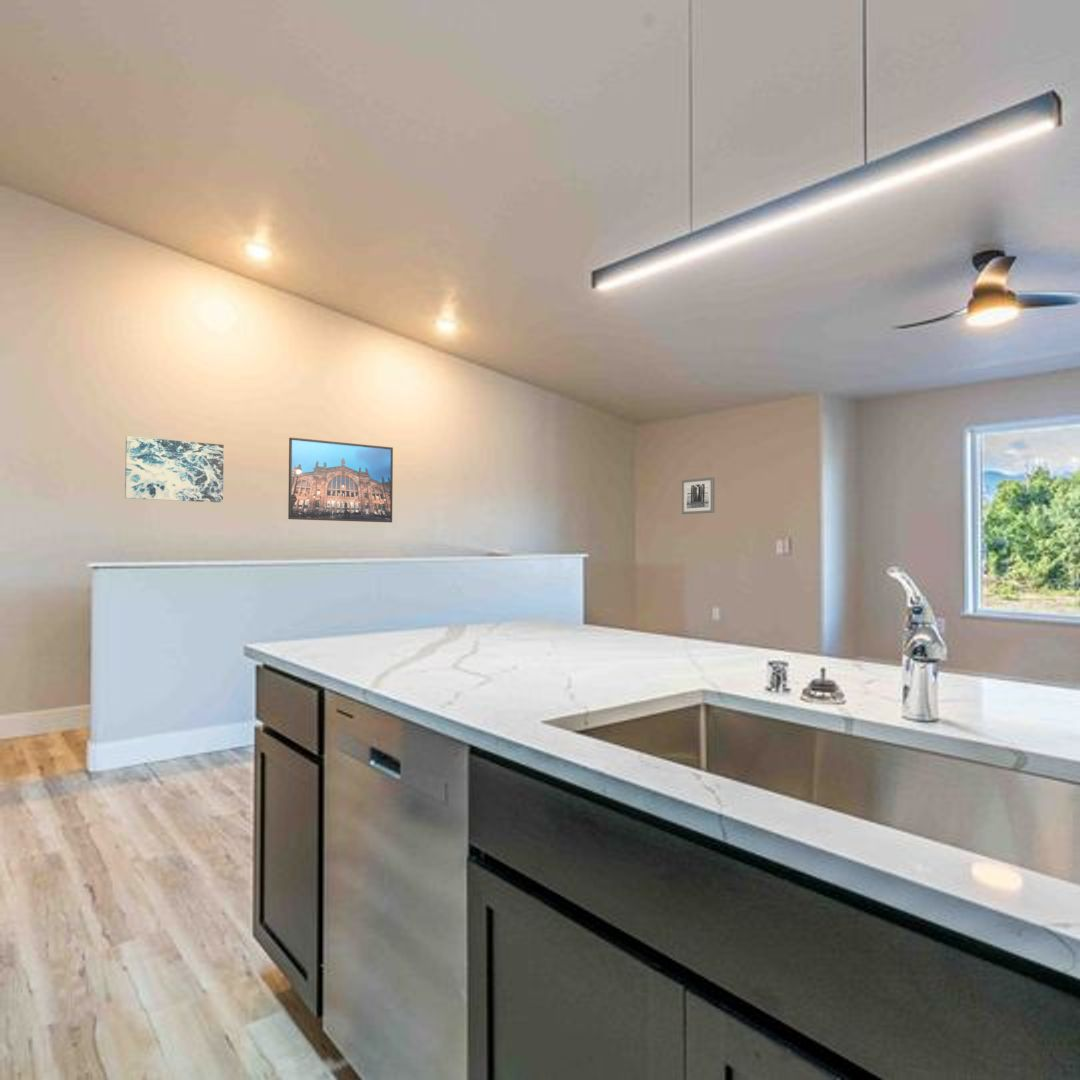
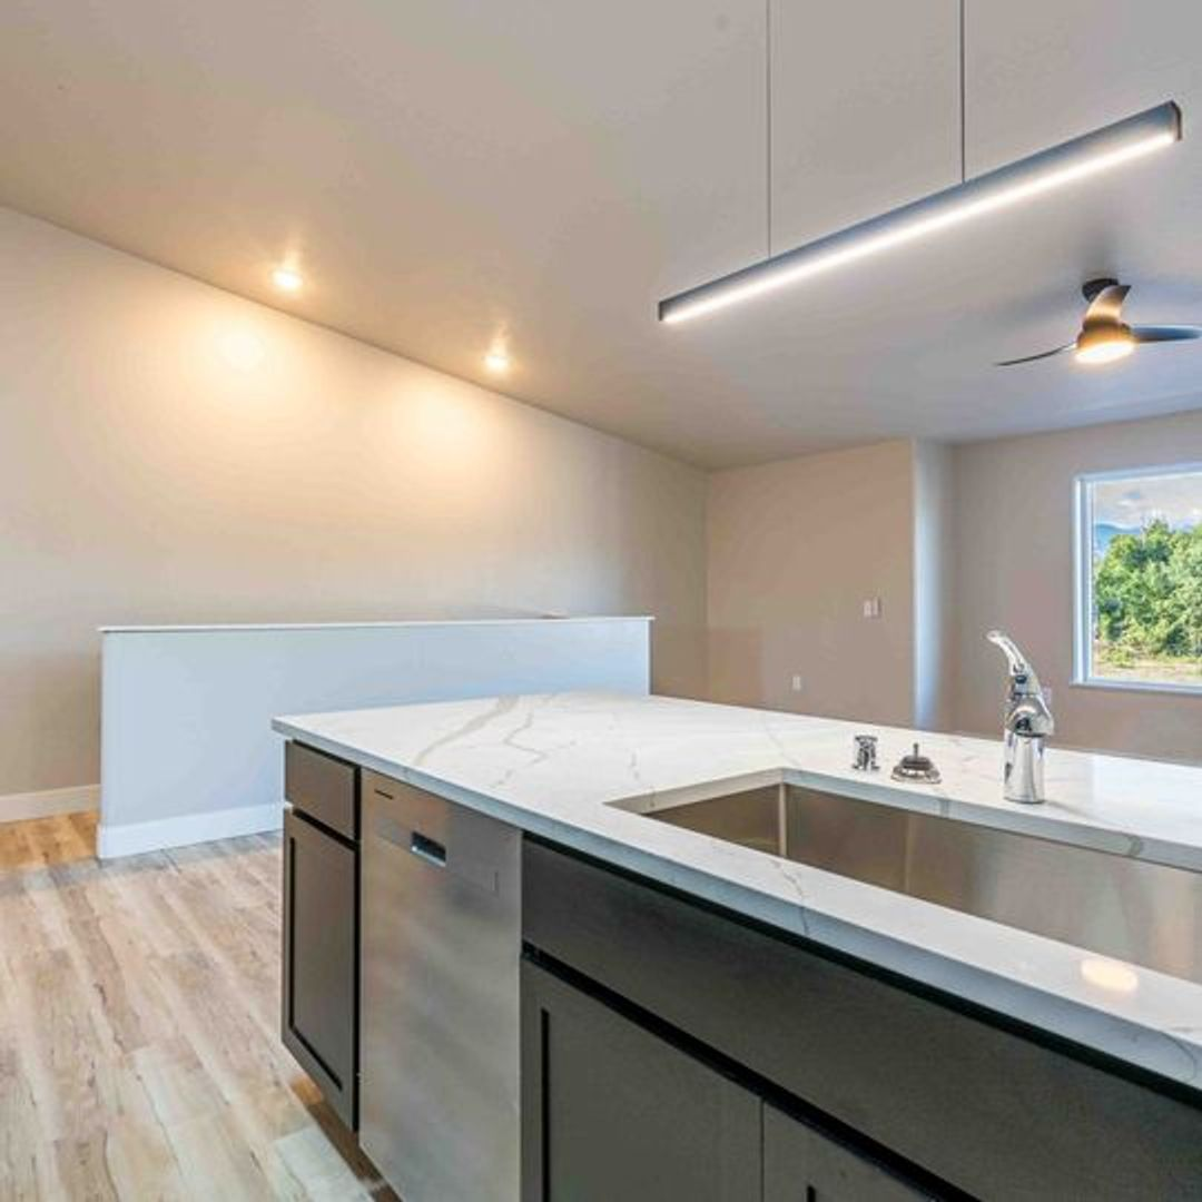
- wall art [124,435,225,503]
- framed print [287,437,394,523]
- wall art [681,476,715,515]
